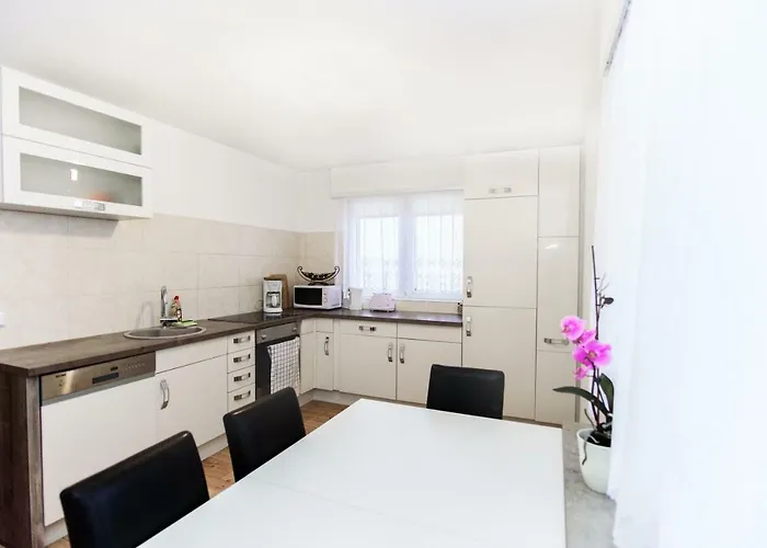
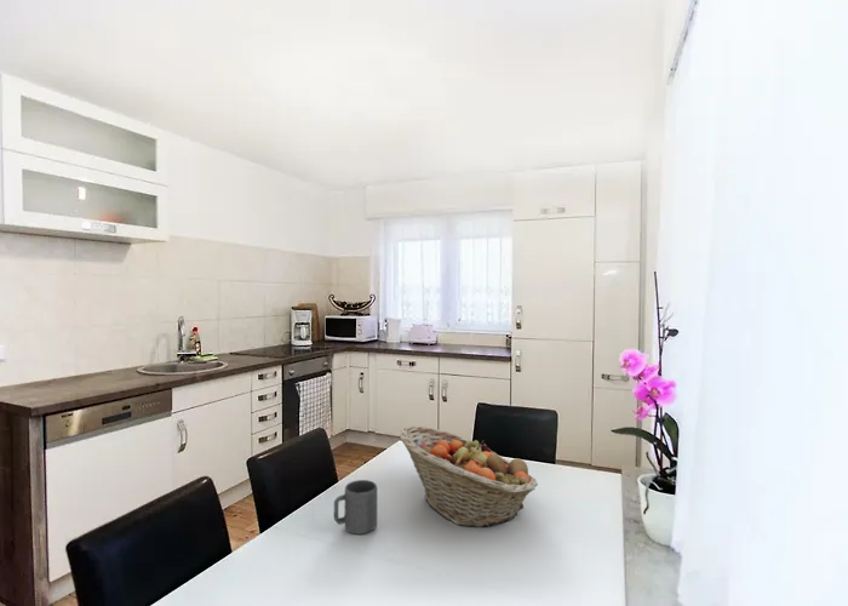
+ mug [333,479,378,534]
+ fruit basket [399,425,539,528]
